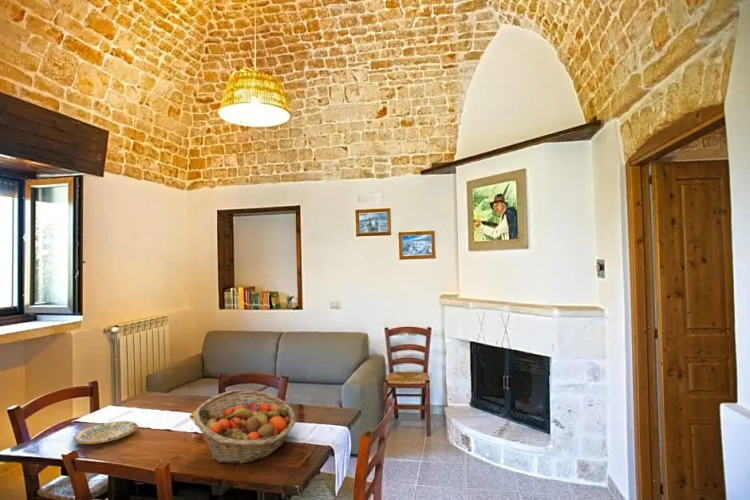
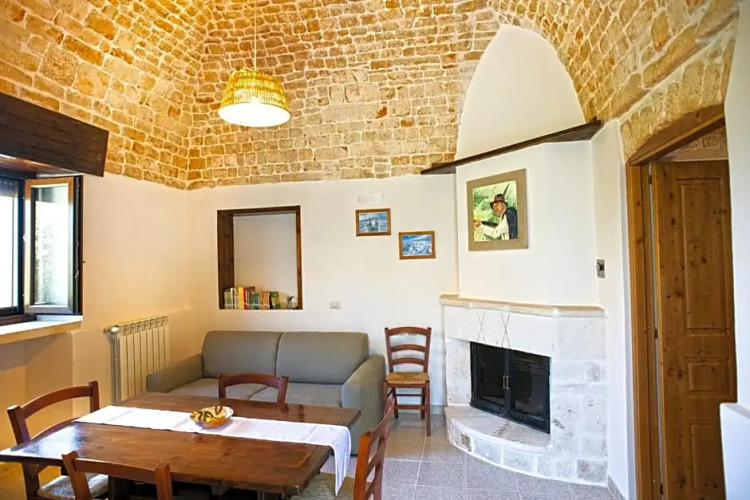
- plate [72,420,139,445]
- fruit basket [193,389,297,465]
